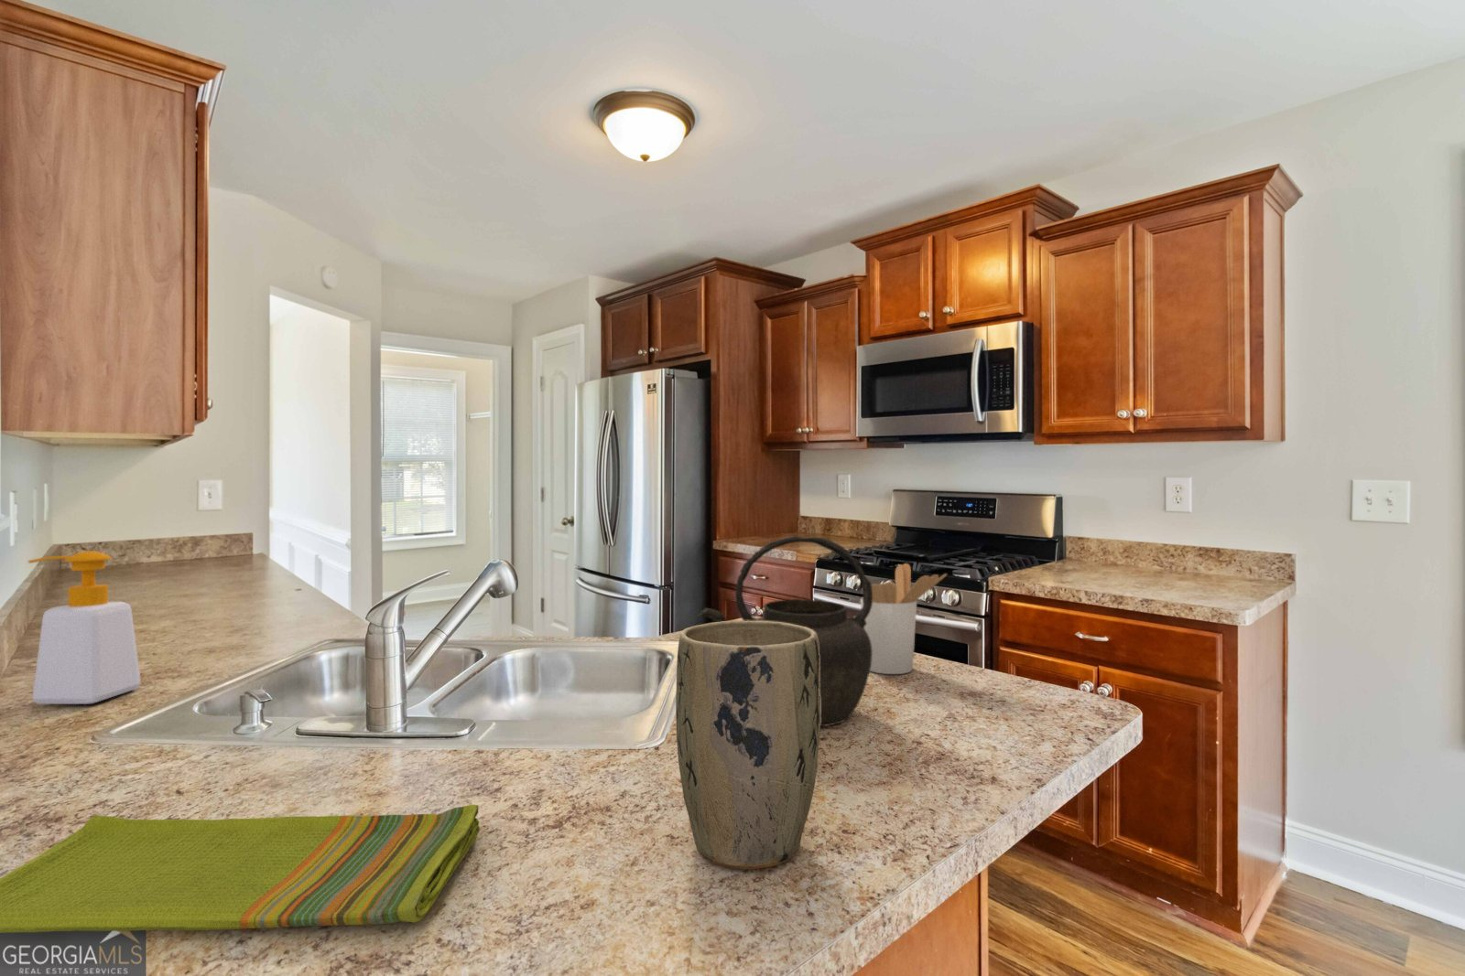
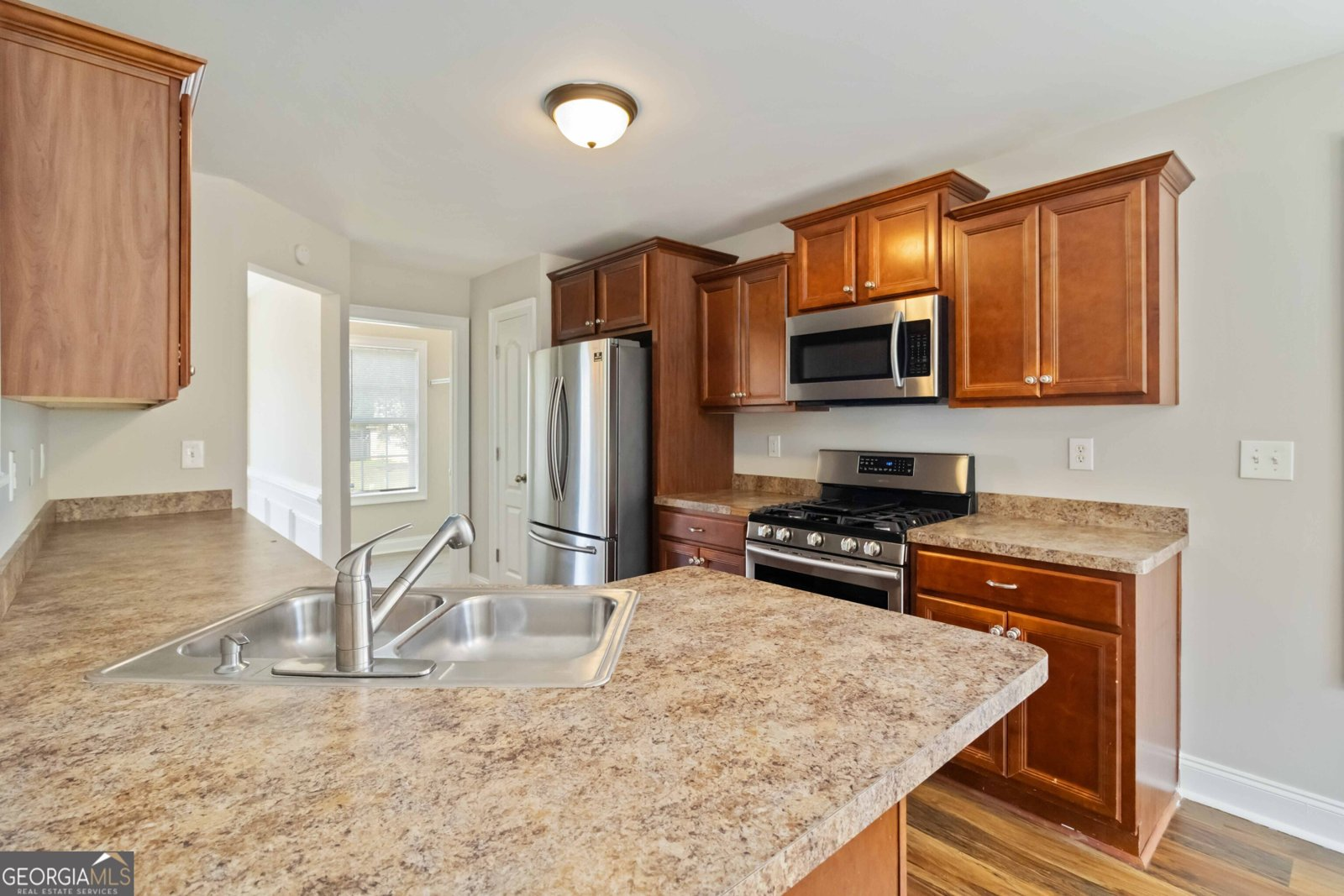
- kettle [695,535,873,728]
- dish towel [0,804,481,934]
- utensil holder [860,562,947,675]
- plant pot [675,620,821,870]
- soap bottle [26,550,142,705]
